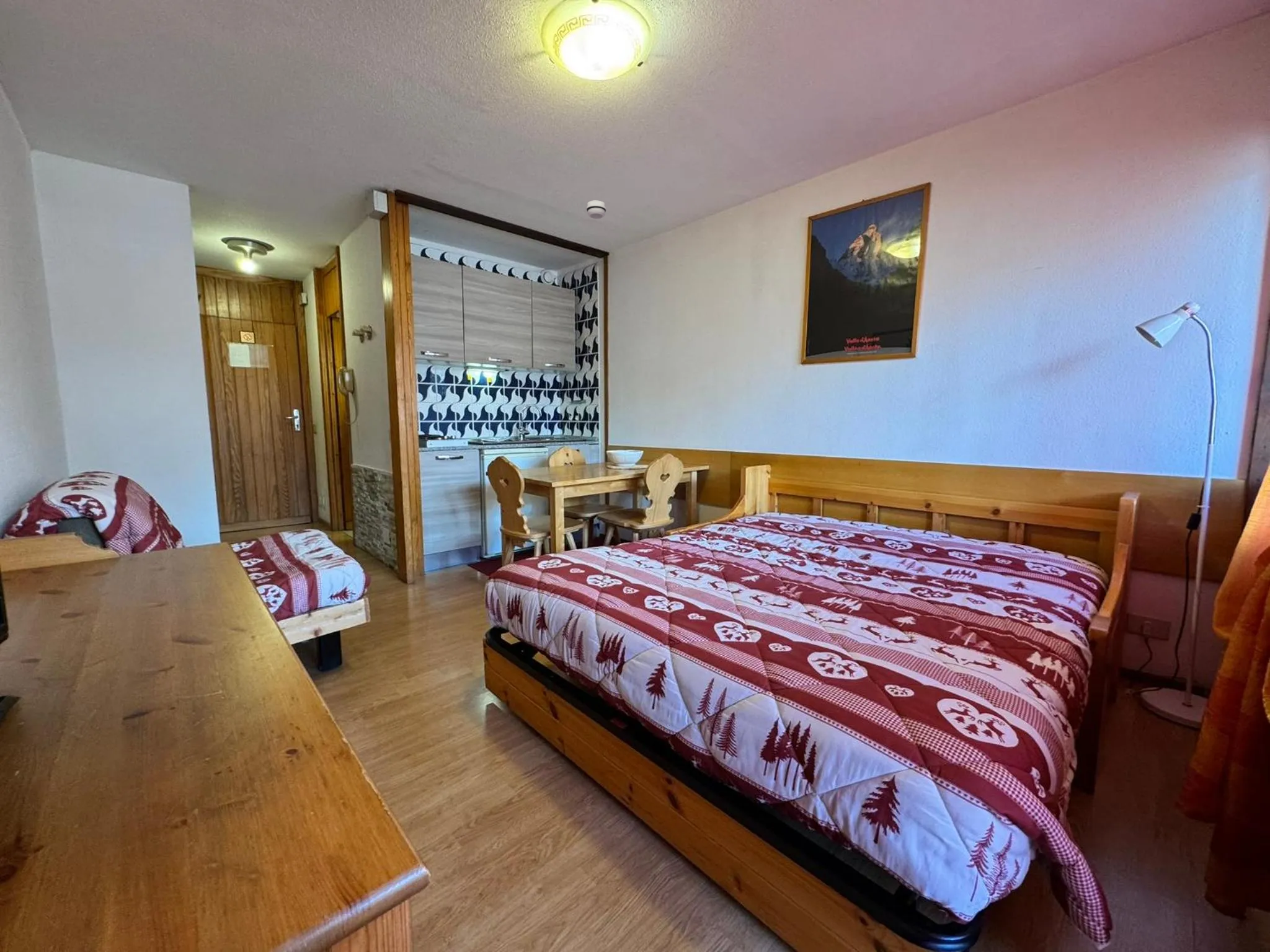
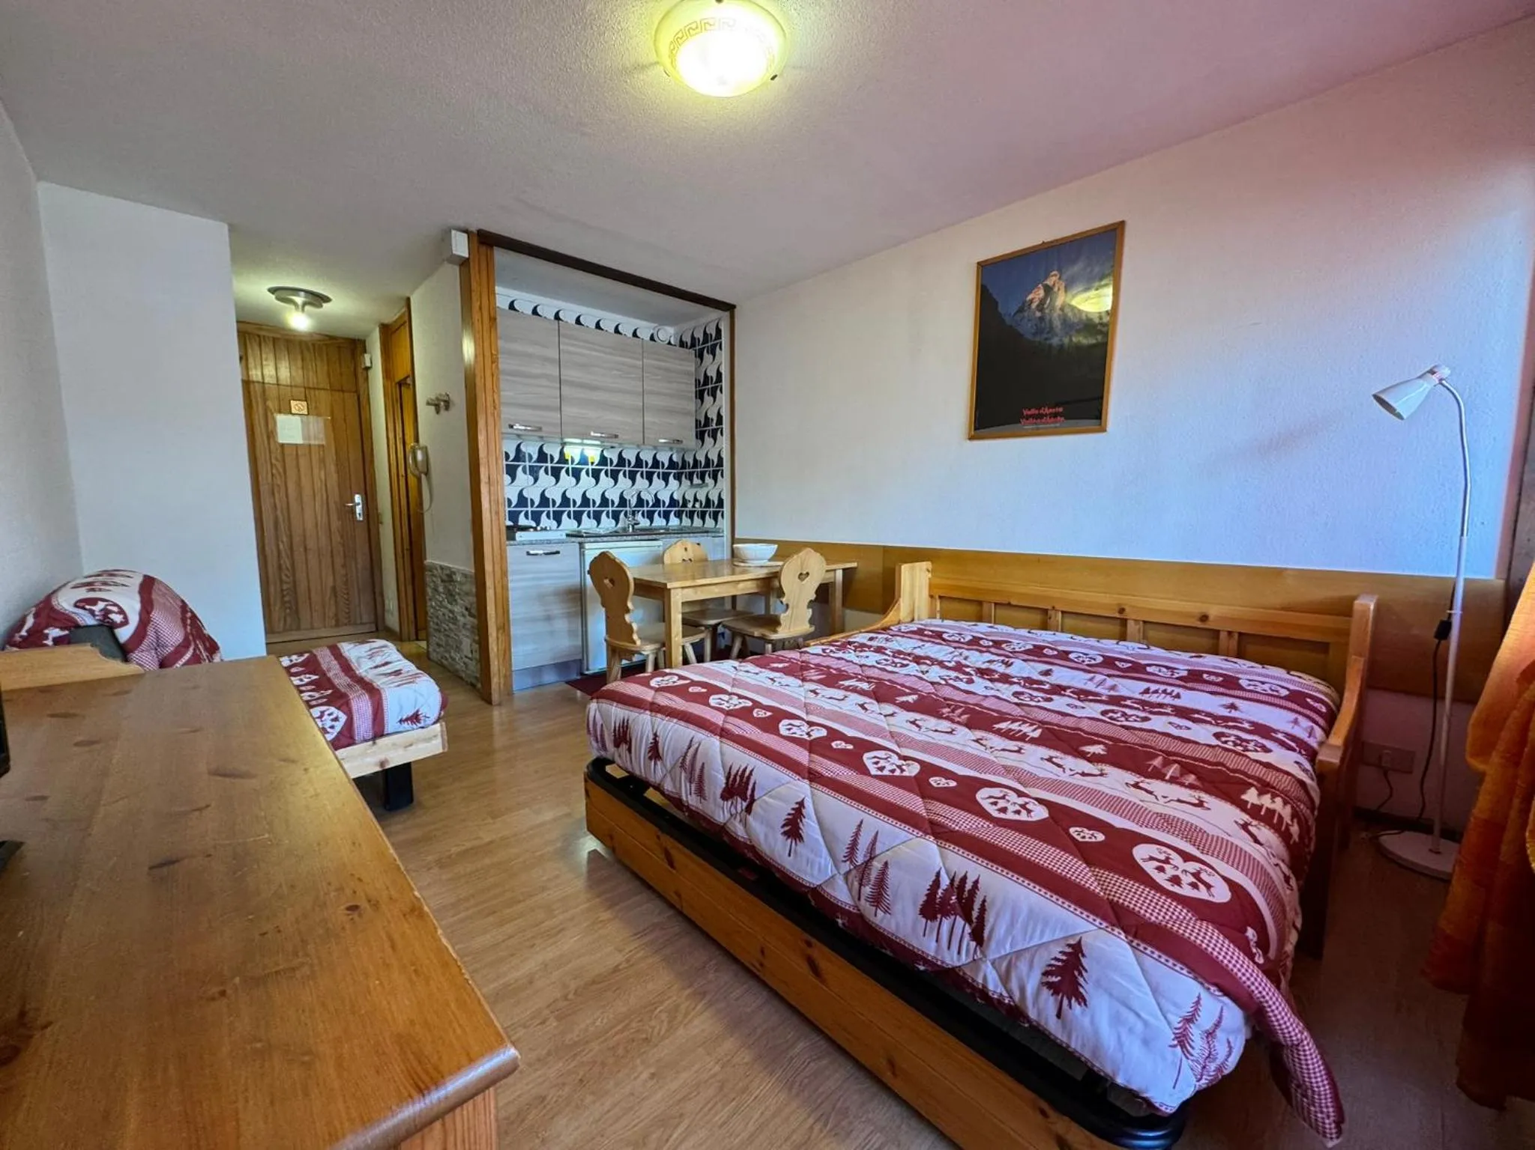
- smoke detector [586,200,606,219]
